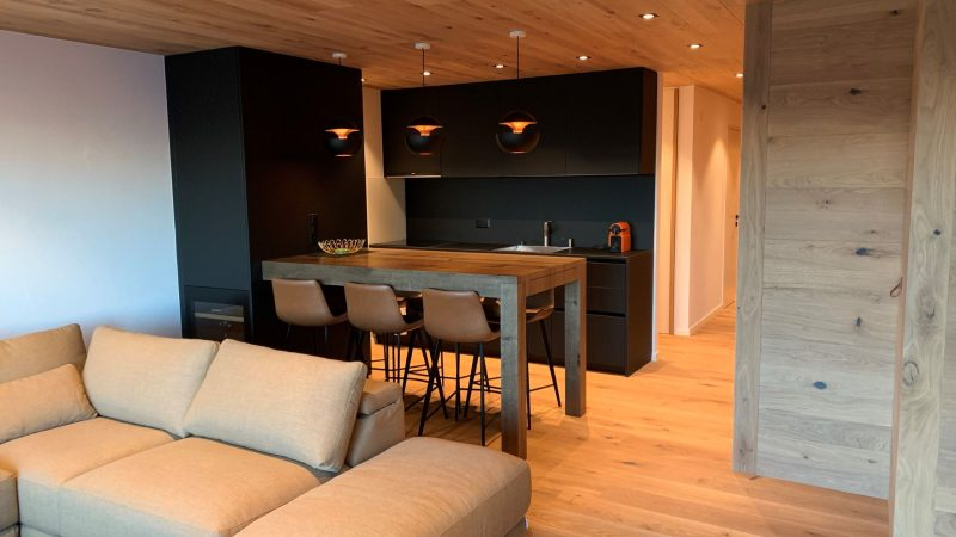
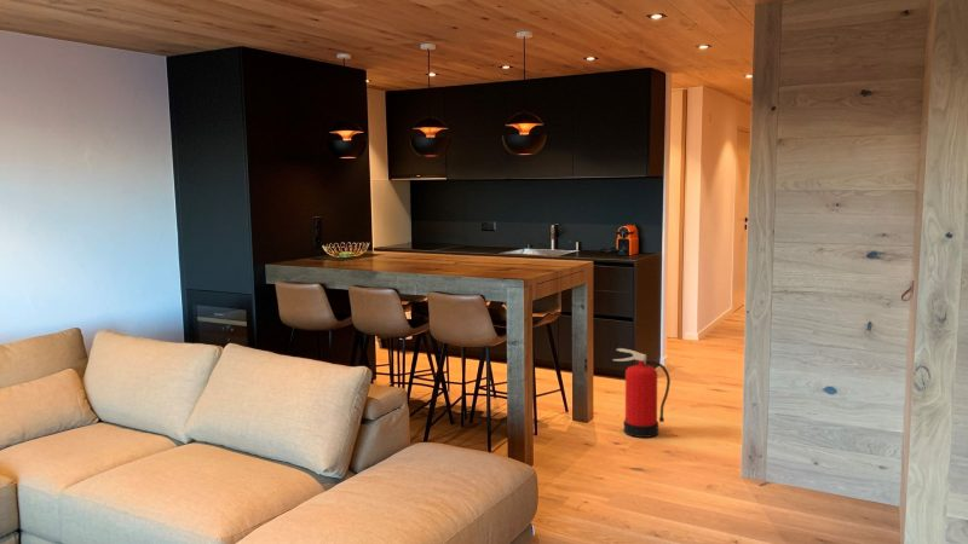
+ fire extinguisher [612,347,672,439]
